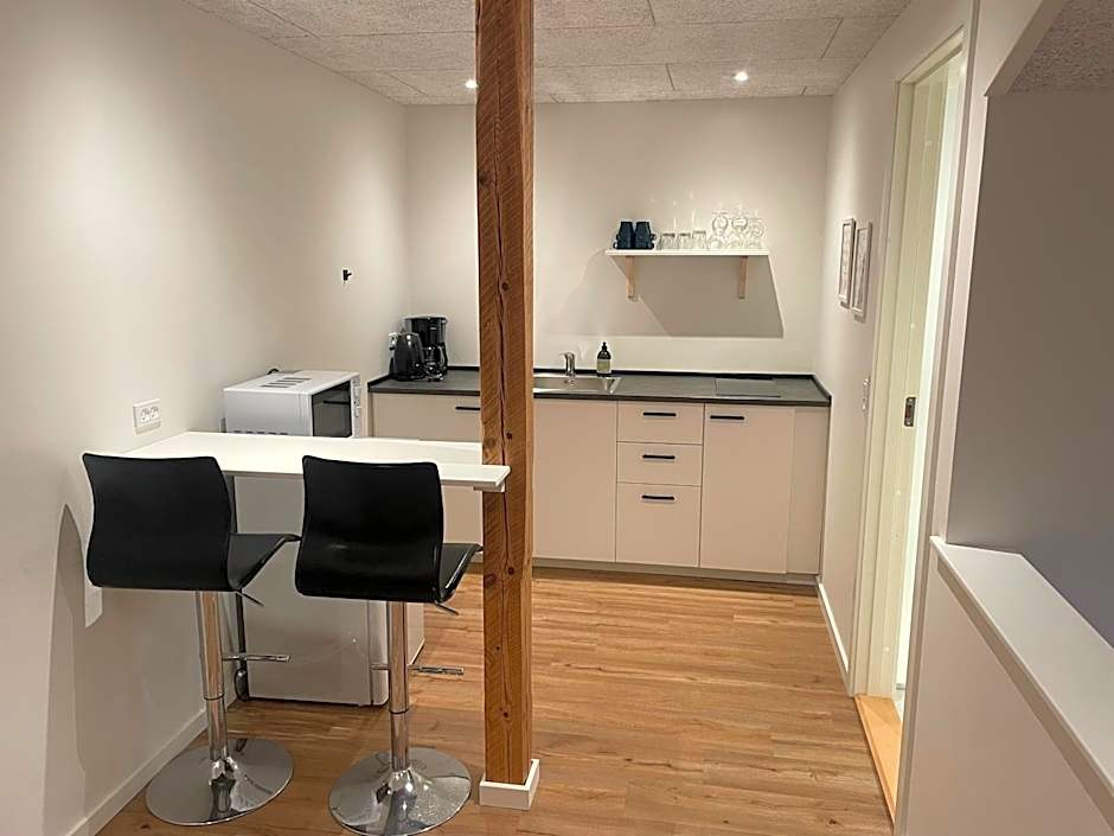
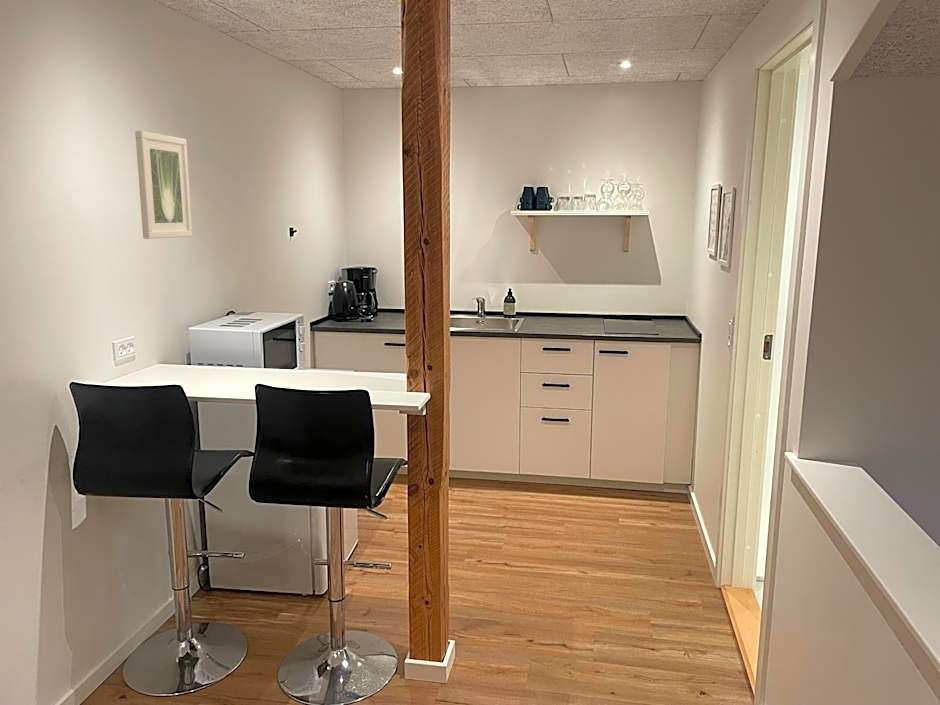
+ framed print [134,130,193,240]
